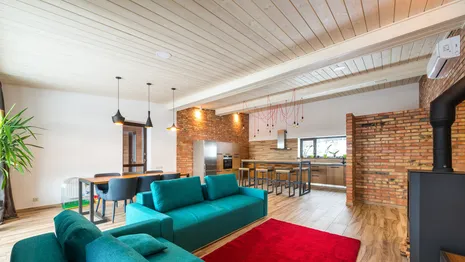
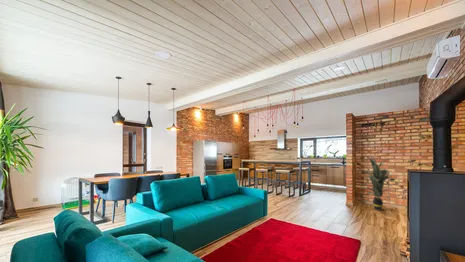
+ indoor plant [354,154,396,211]
